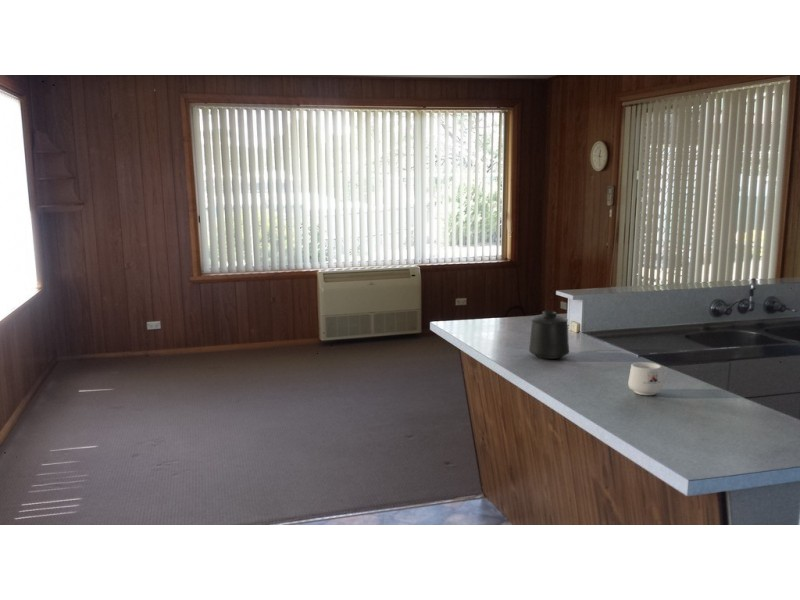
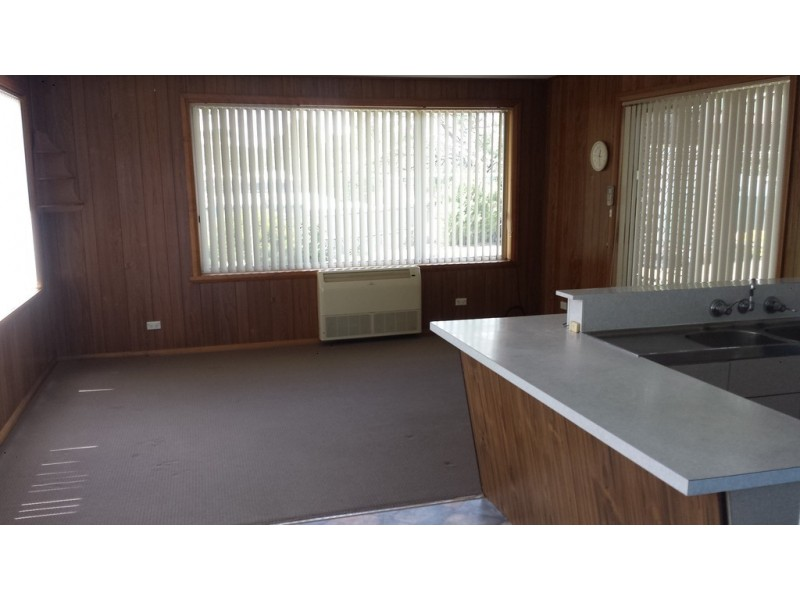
- mug [528,310,570,360]
- mug [627,361,669,396]
